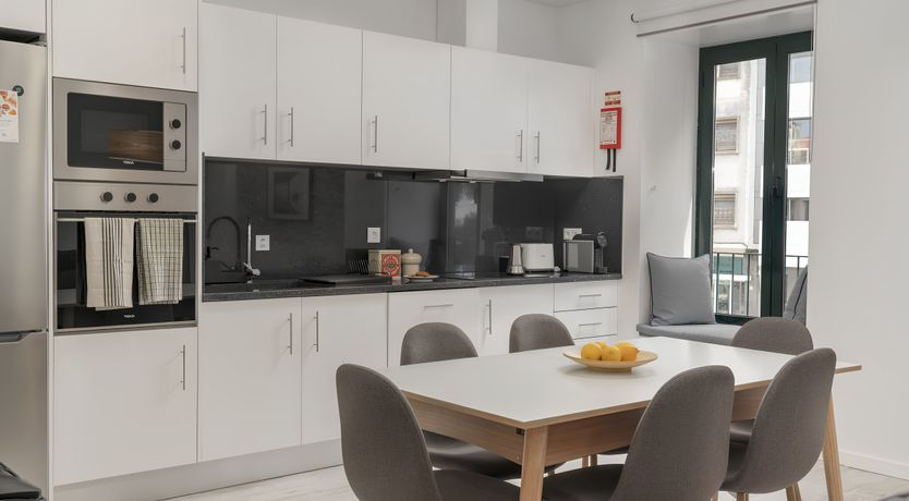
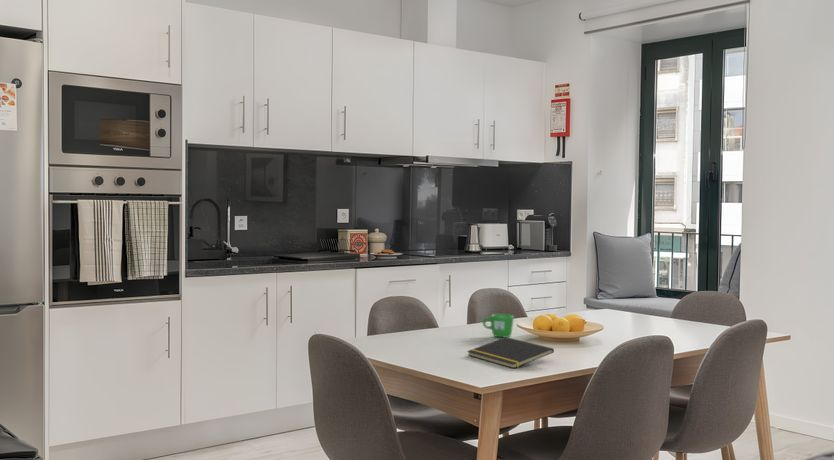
+ notepad [466,337,555,369]
+ mug [482,313,515,338]
